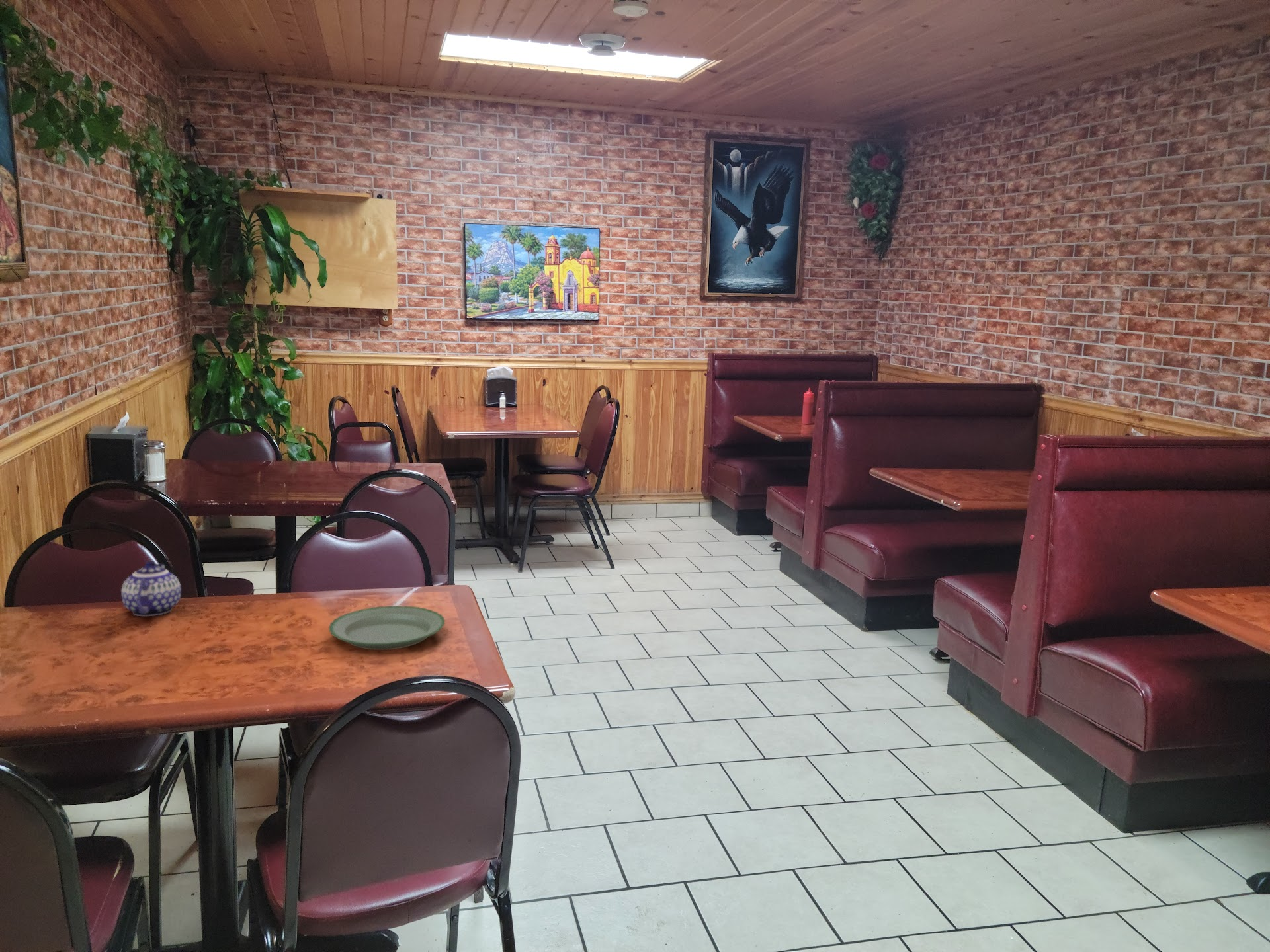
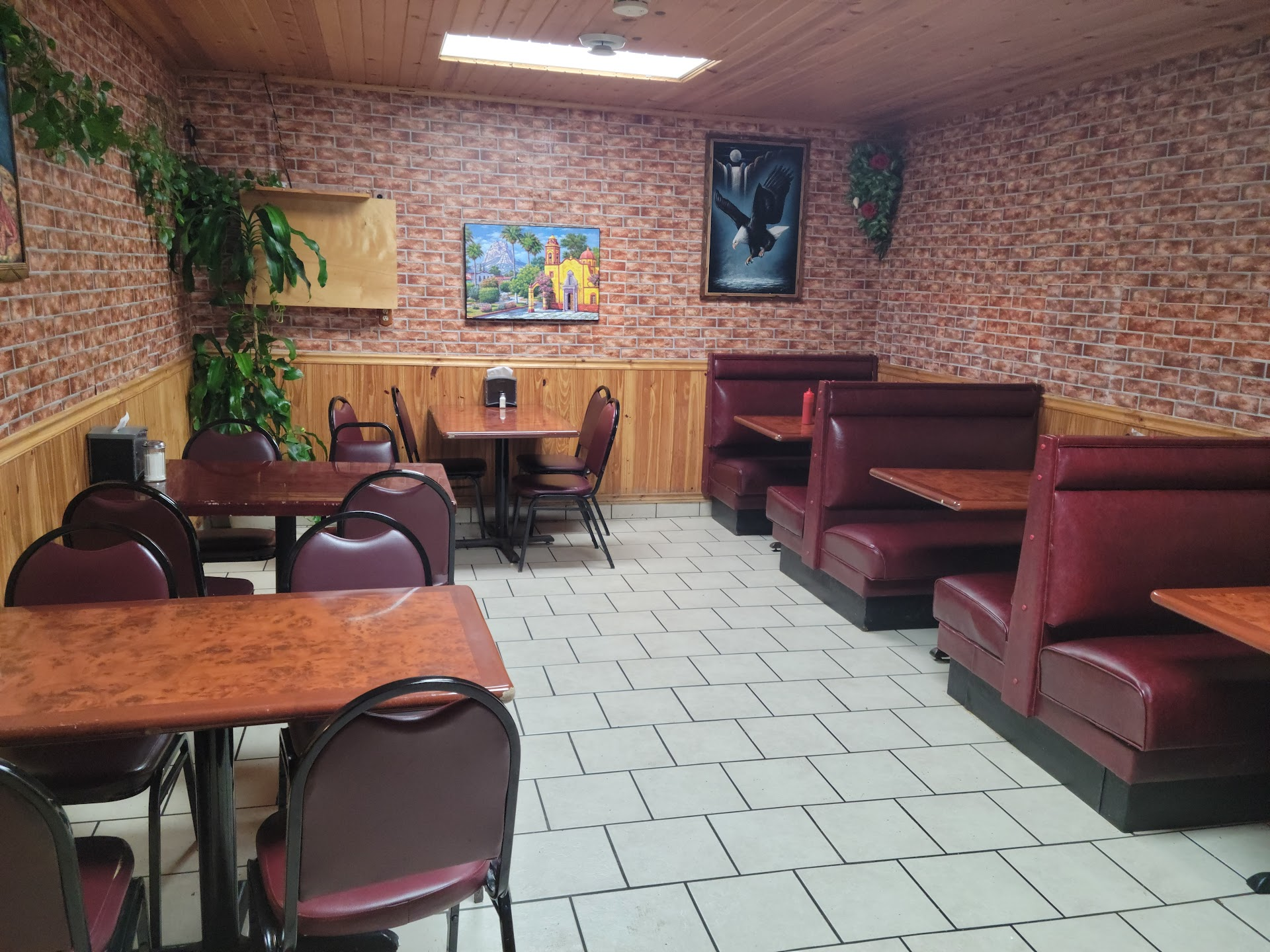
- plate [328,605,446,651]
- teapot [120,560,181,617]
